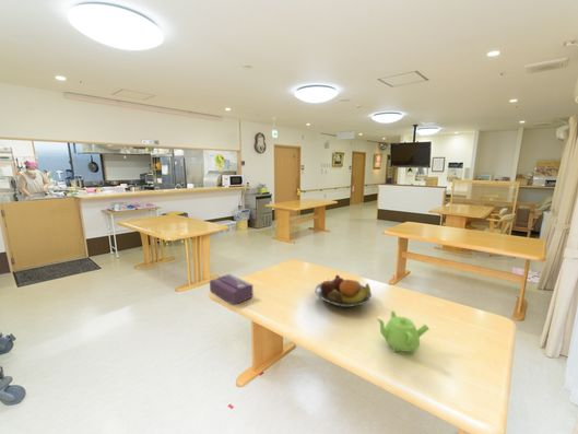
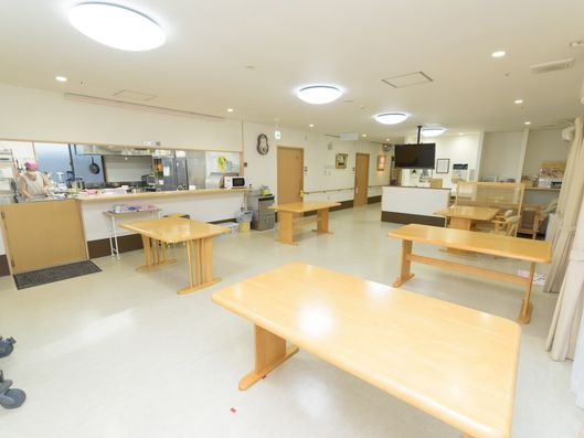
- fruit bowl [314,274,373,308]
- teapot [375,310,430,354]
- tissue box [209,272,253,306]
